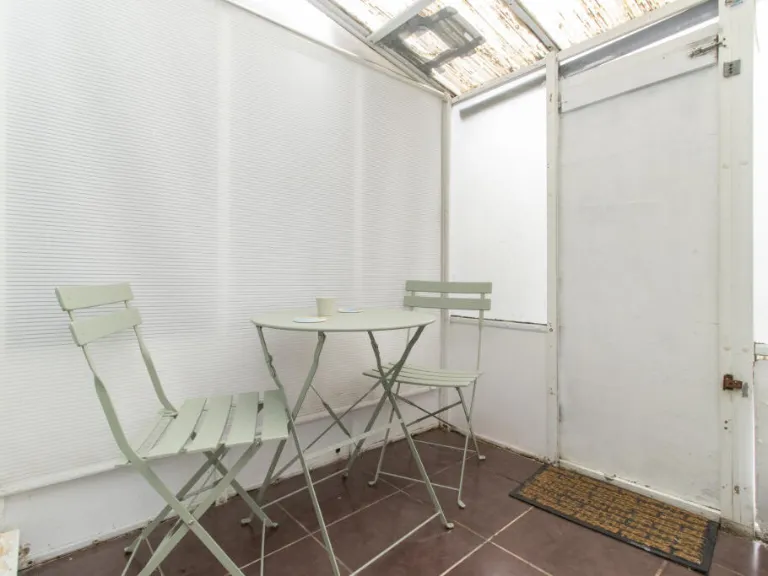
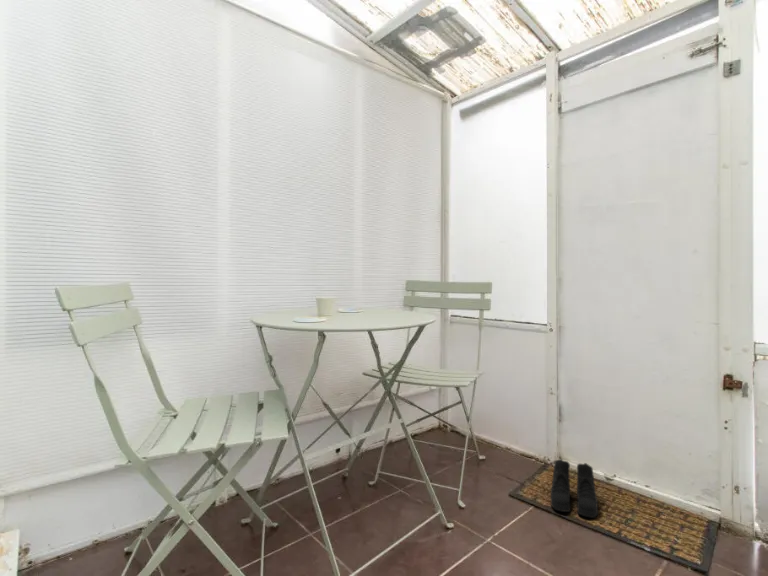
+ boots [550,458,599,519]
